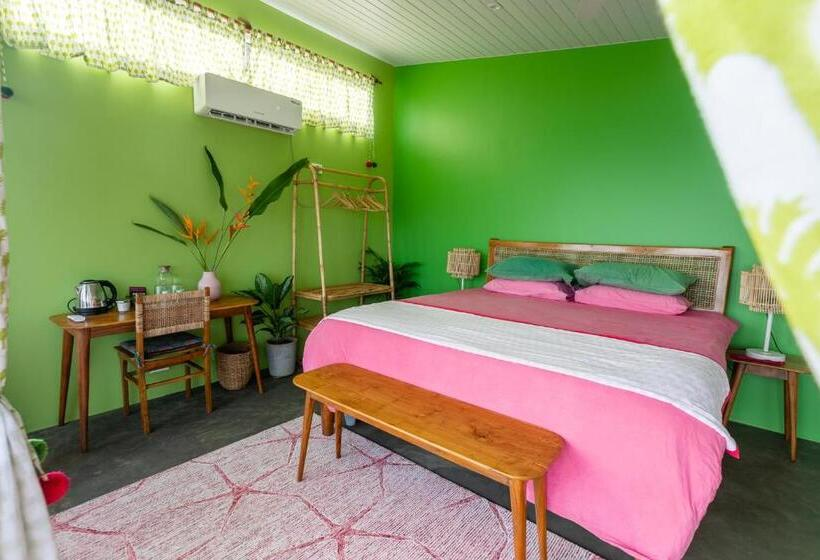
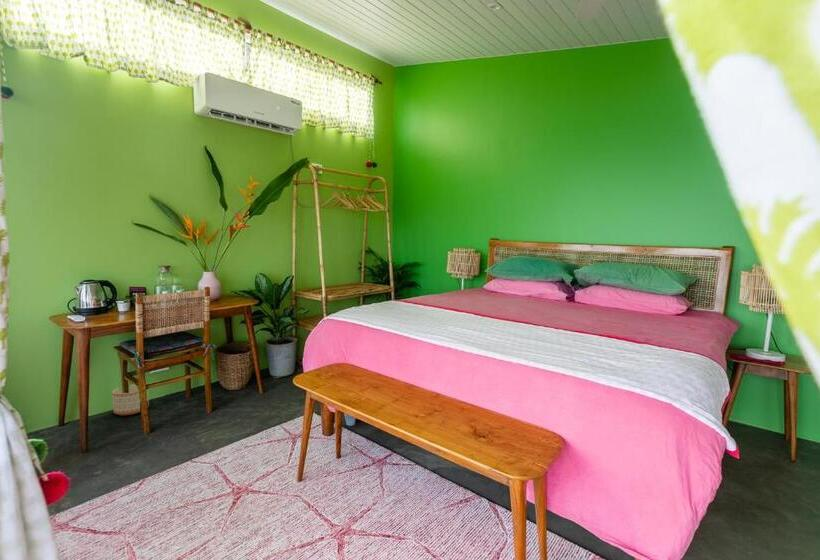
+ planter [111,383,150,416]
